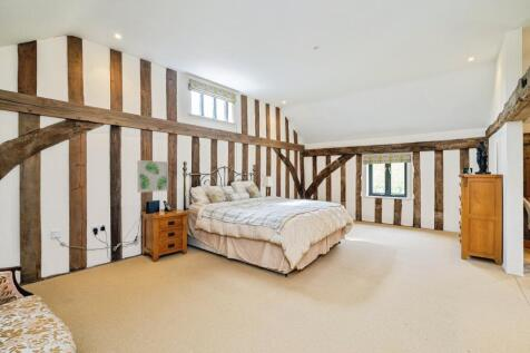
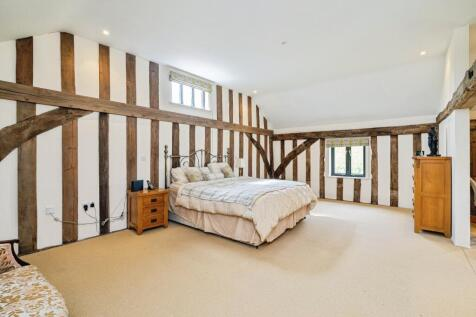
- wall art [136,159,169,194]
